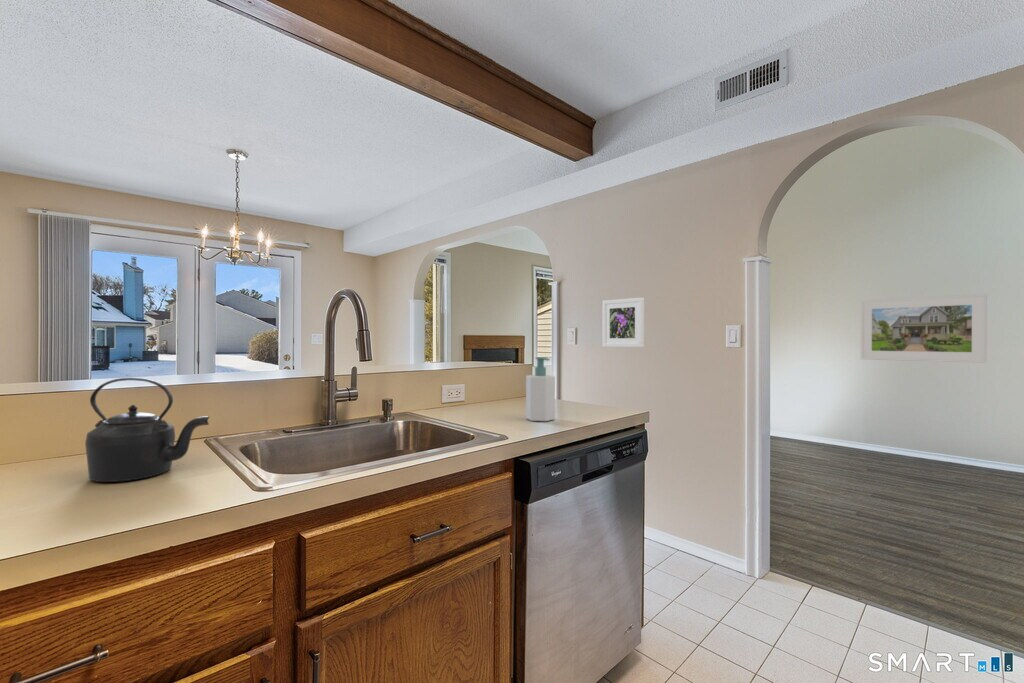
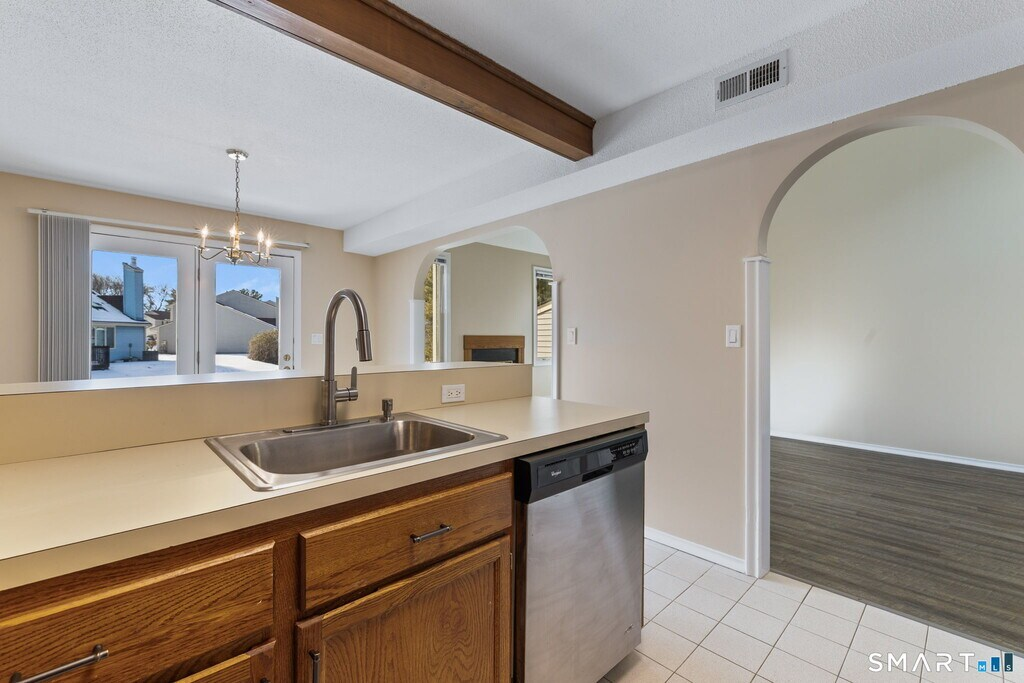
- kettle [84,377,210,483]
- soap bottle [525,356,556,422]
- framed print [601,297,645,348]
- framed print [860,293,988,364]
